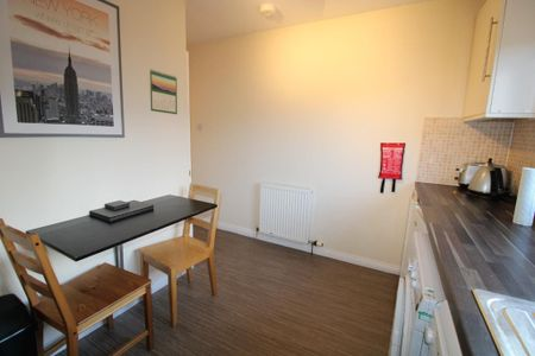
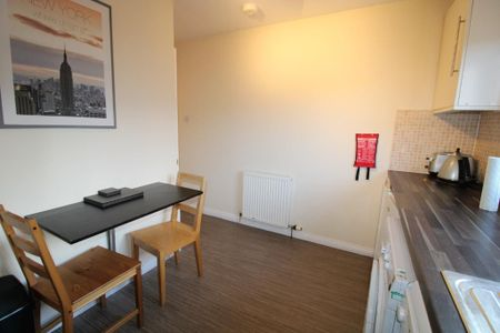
- calendar [149,68,178,115]
